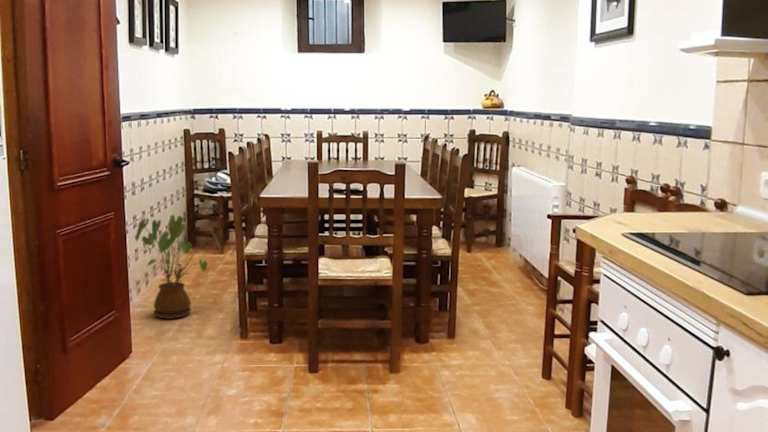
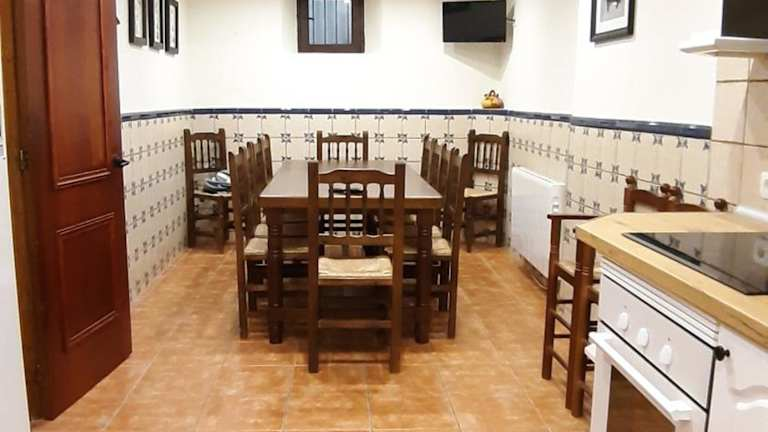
- house plant [134,214,222,320]
